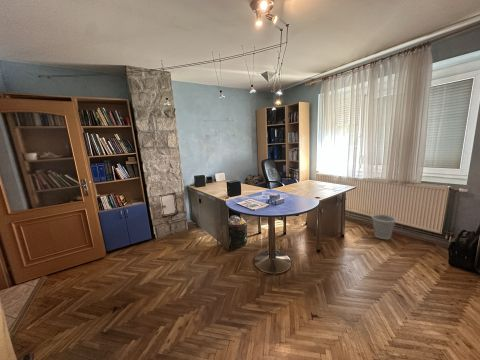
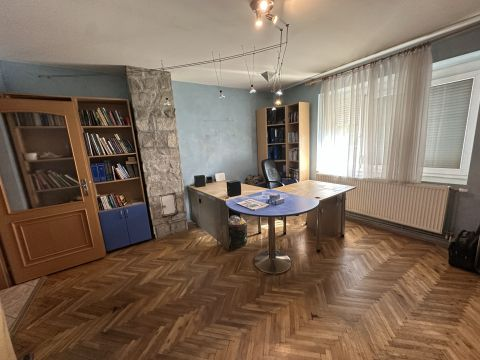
- wastebasket [371,213,397,240]
